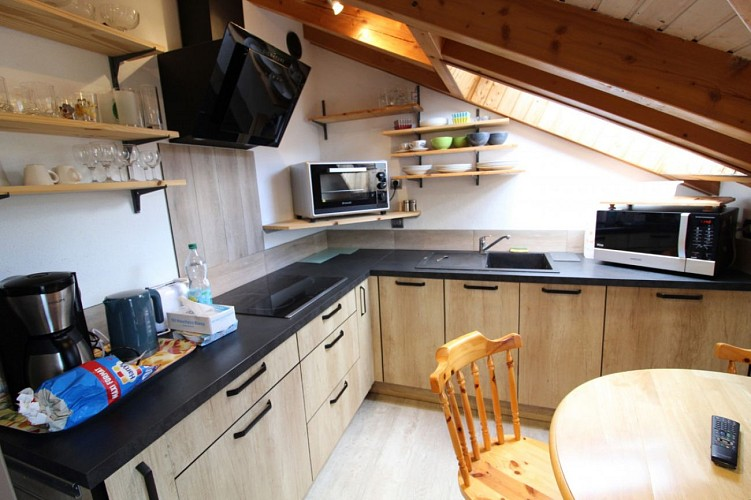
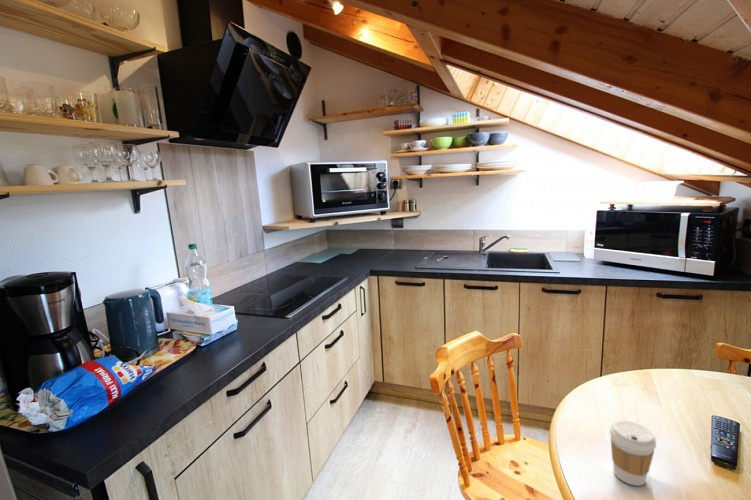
+ coffee cup [609,420,657,487]
